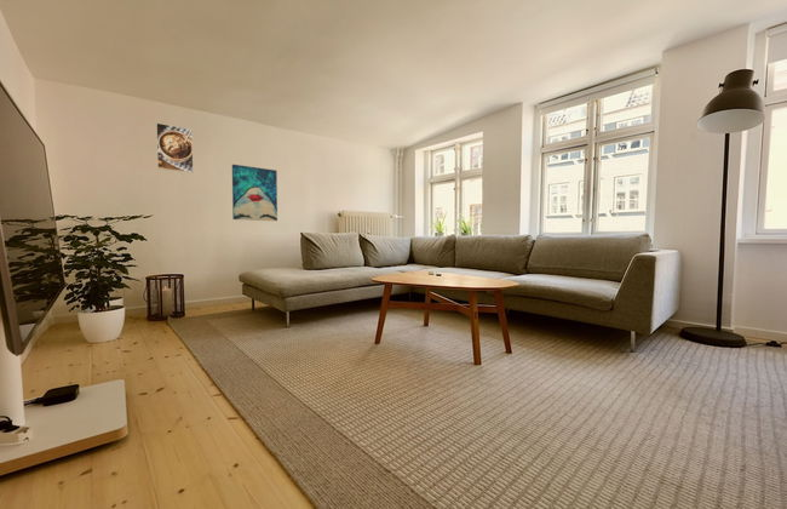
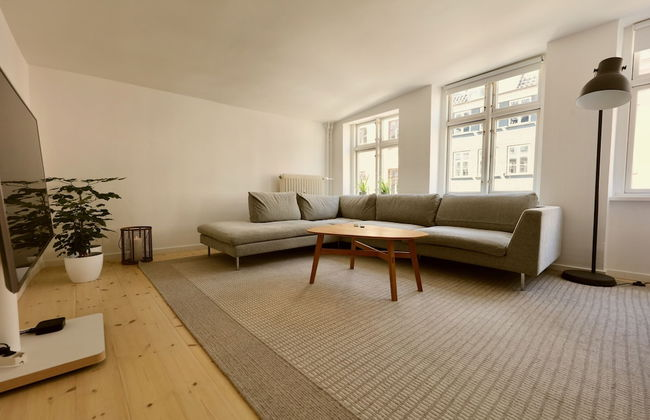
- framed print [155,121,195,173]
- wall art [231,164,278,222]
